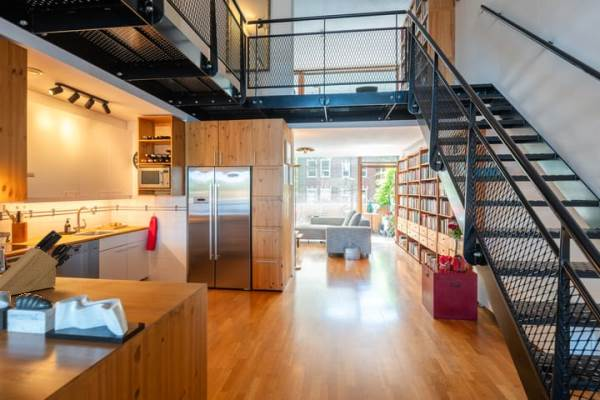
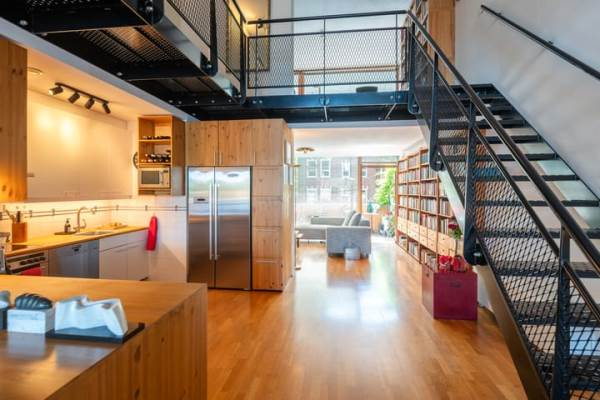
- knife block [0,229,74,296]
